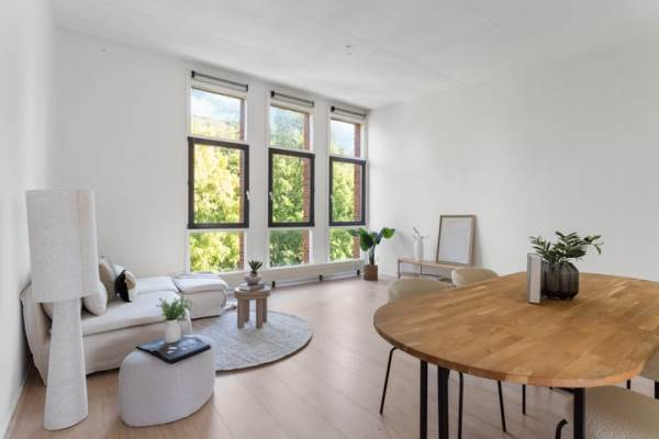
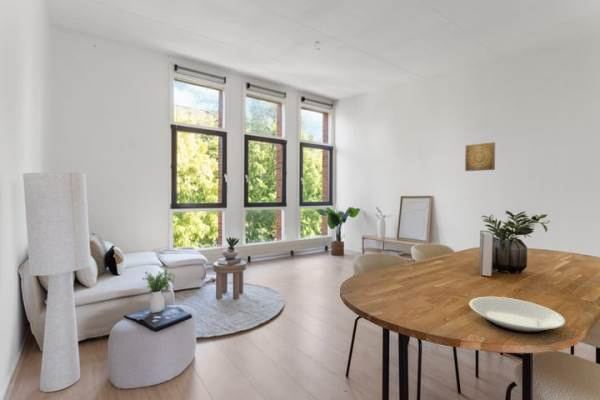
+ wall art [464,141,496,172]
+ plate [468,296,566,334]
